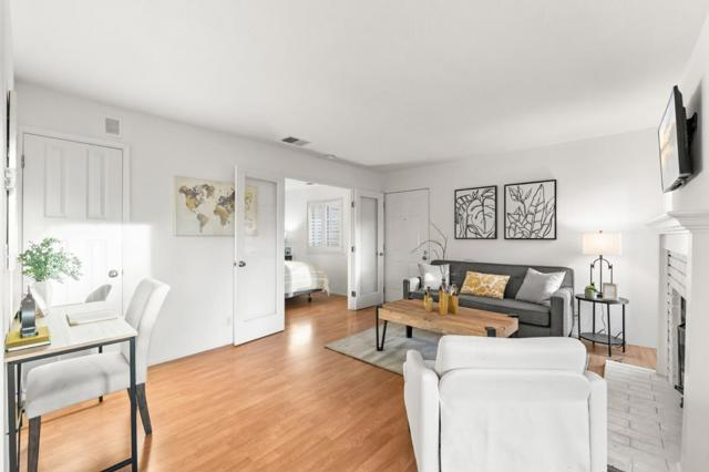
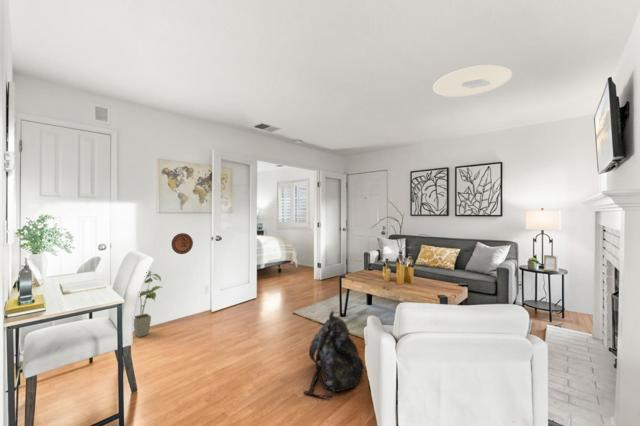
+ ceiling light [432,64,513,98]
+ backpack [302,310,368,399]
+ decorative plate [170,232,194,255]
+ house plant [133,270,163,338]
